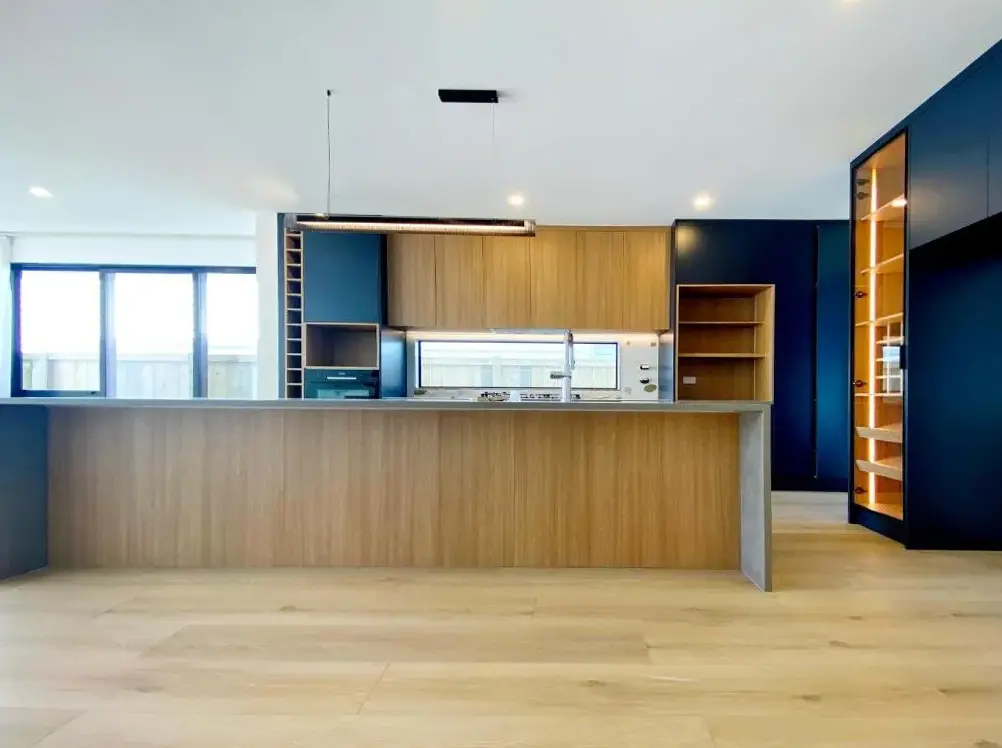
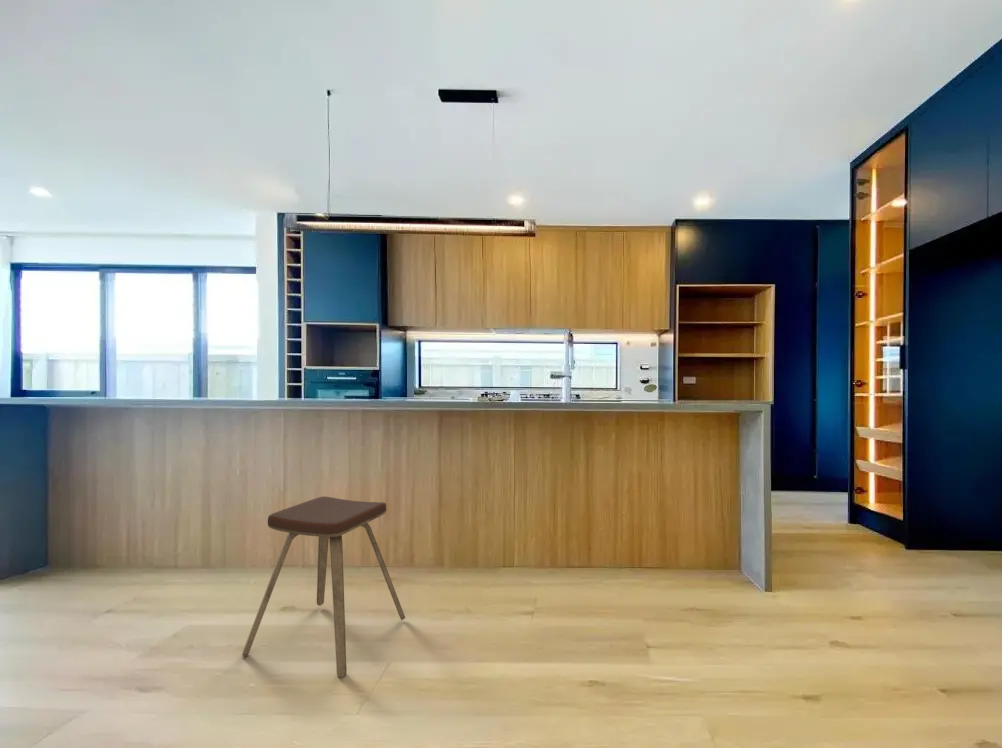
+ music stool [241,496,406,679]
